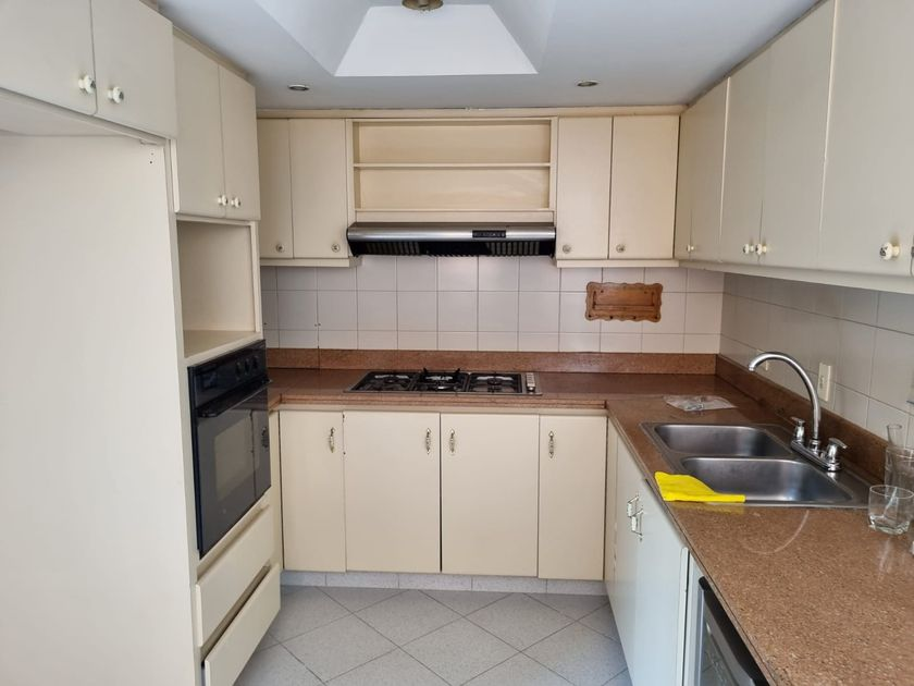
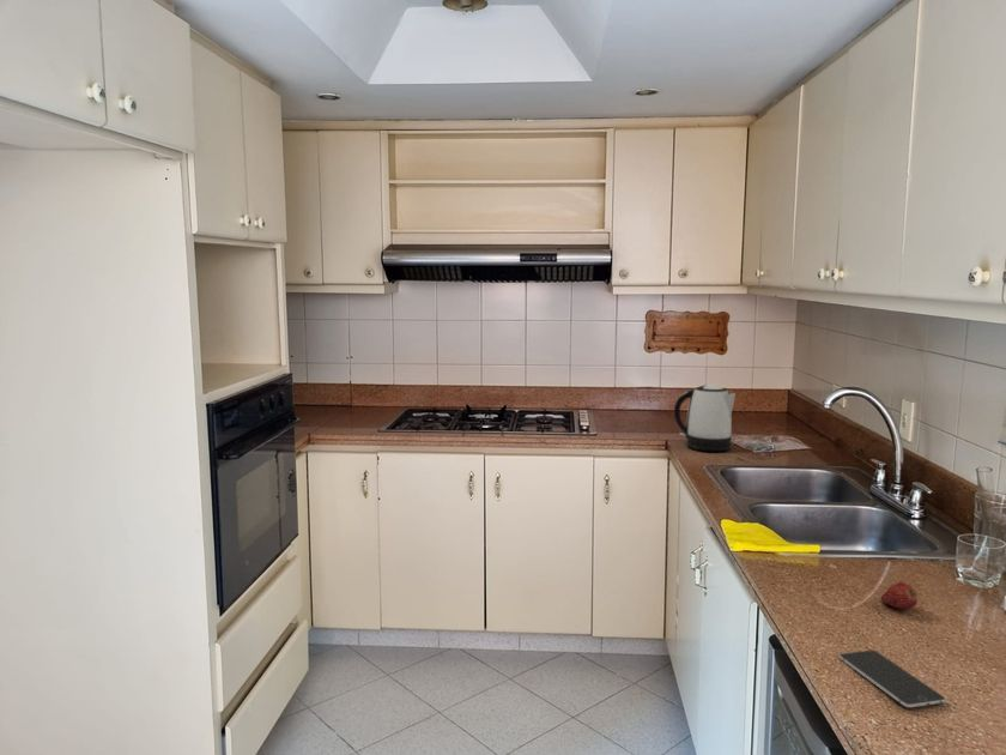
+ kettle [673,385,737,452]
+ smartphone [838,650,947,708]
+ fruit [880,581,919,610]
